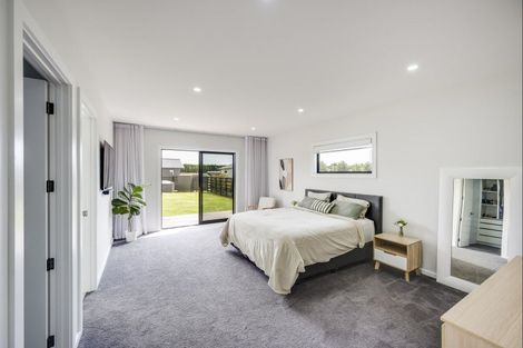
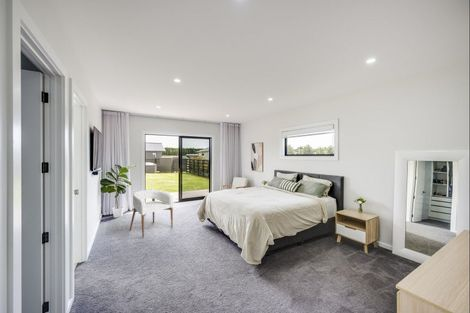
+ armchair [129,189,175,238]
